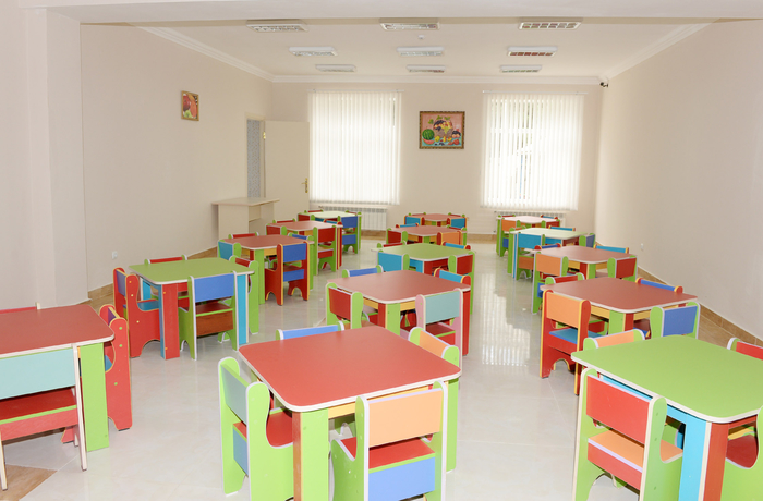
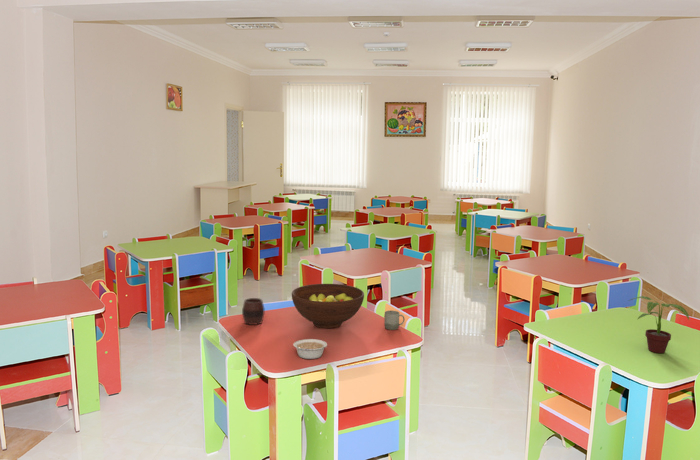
+ cup [241,297,265,326]
+ cup [383,310,406,331]
+ legume [292,338,330,360]
+ potted plant [628,295,691,354]
+ fruit bowl [291,283,365,329]
